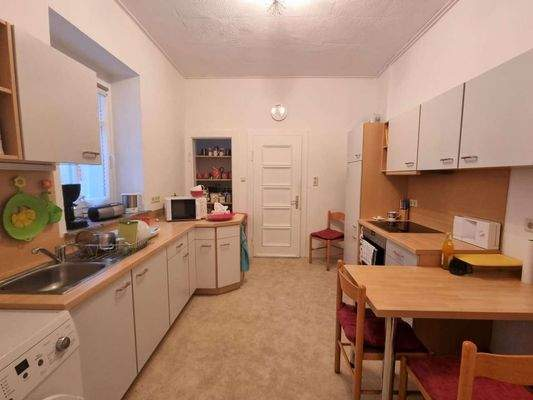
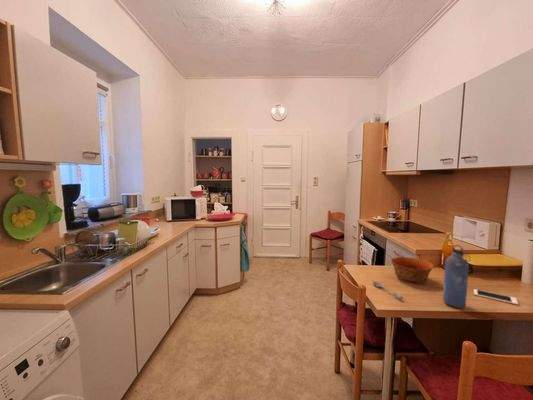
+ bowl [390,256,435,283]
+ cell phone [473,288,519,306]
+ water bottle [442,244,472,309]
+ soupspoon [372,281,404,301]
